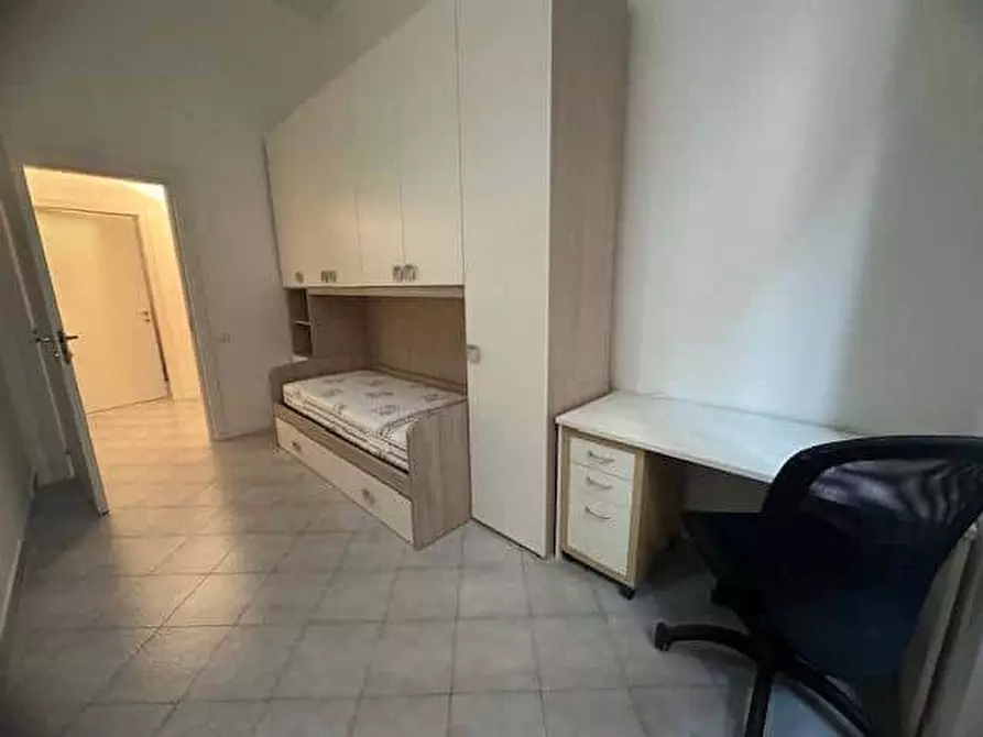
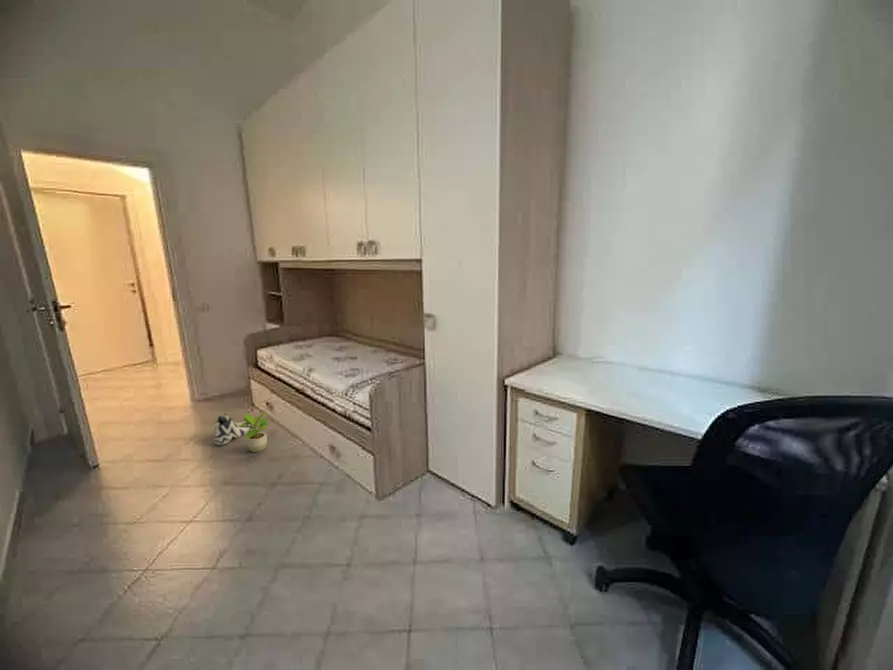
+ sneaker [213,412,251,446]
+ potted plant [235,409,269,453]
